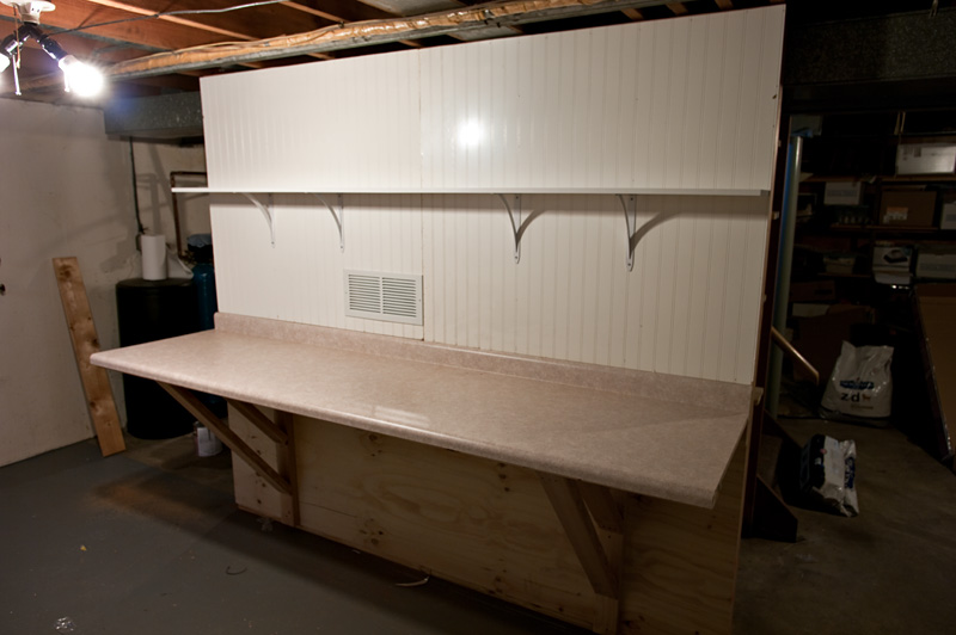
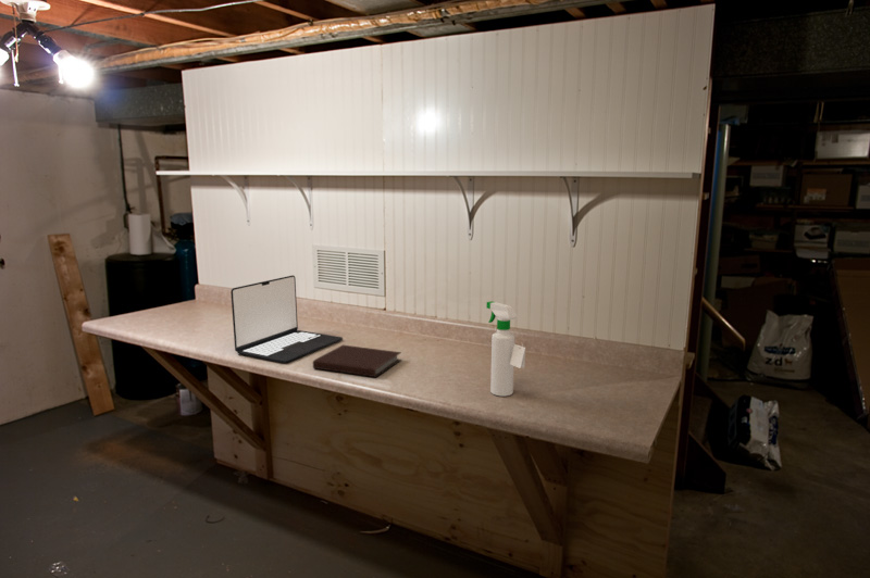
+ spray bottle [485,300,526,398]
+ notebook [312,344,402,378]
+ laptop [229,274,344,364]
